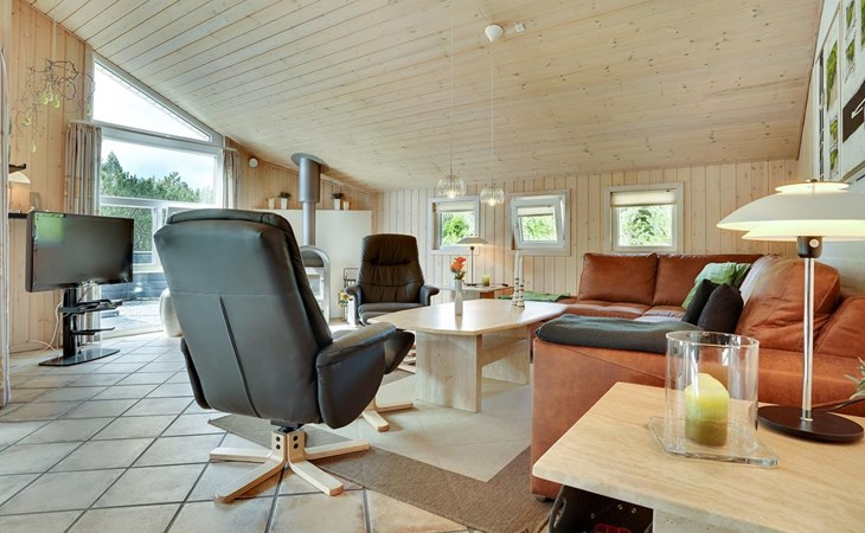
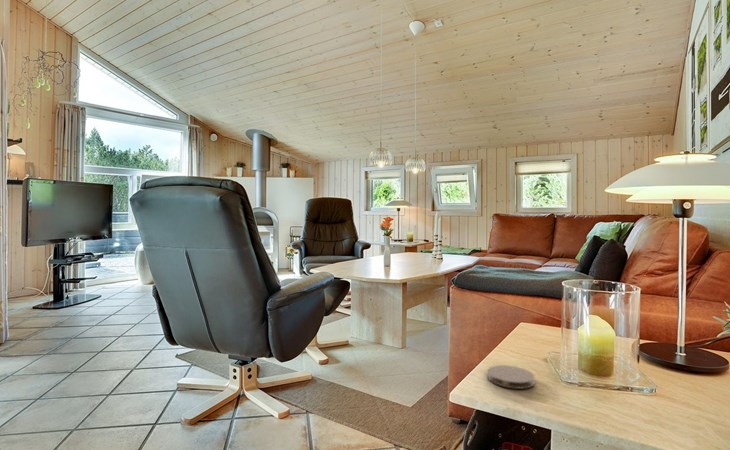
+ coaster [486,364,536,390]
